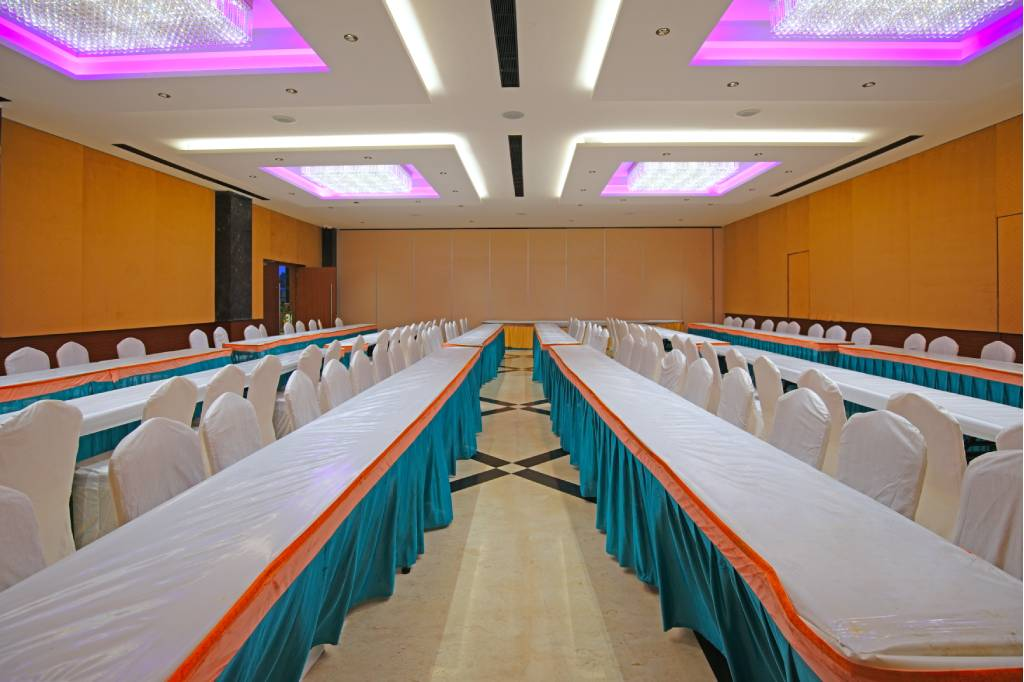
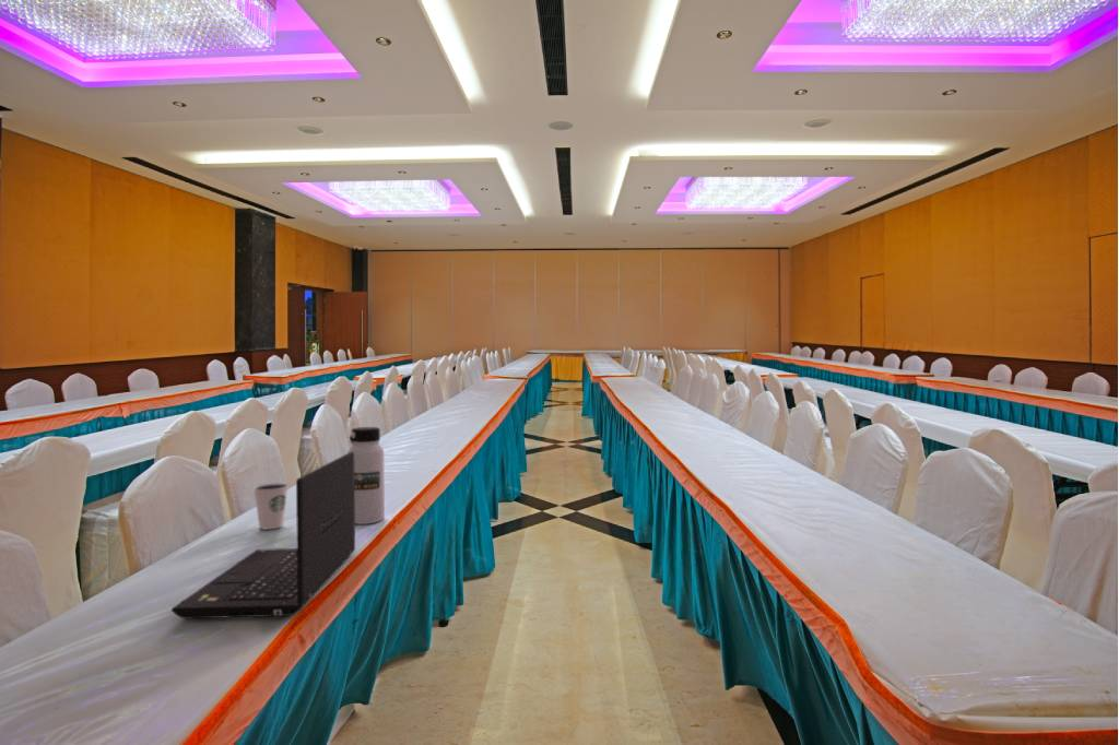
+ water bottle [346,426,386,525]
+ dixie cup [252,483,290,531]
+ laptop [170,452,356,619]
